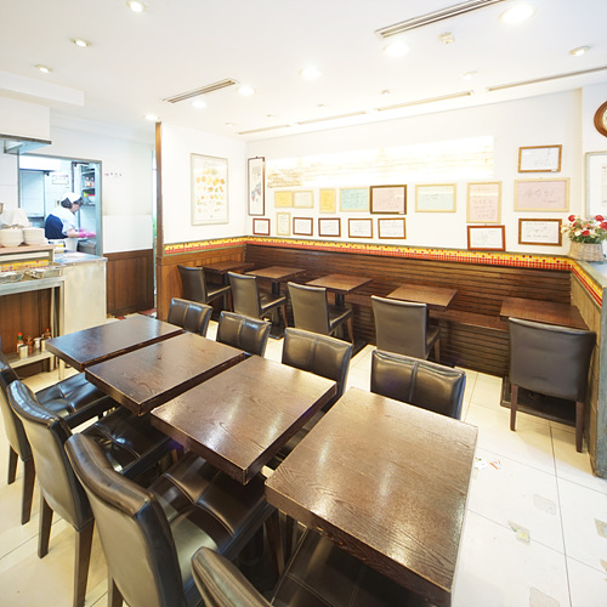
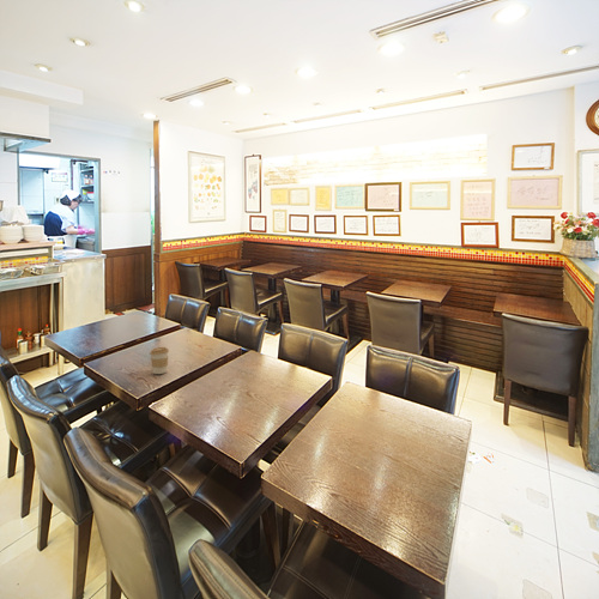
+ coffee cup [149,346,170,375]
